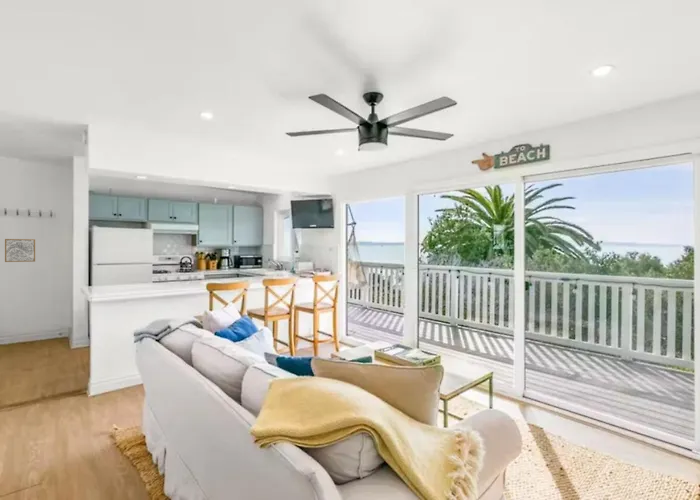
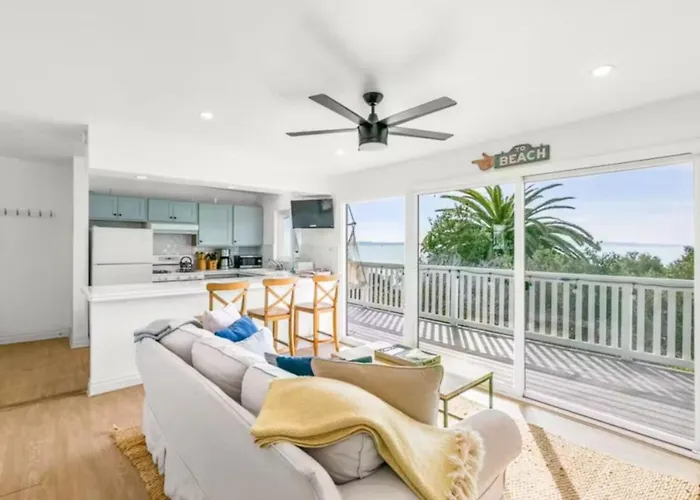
- wall art [4,238,36,263]
